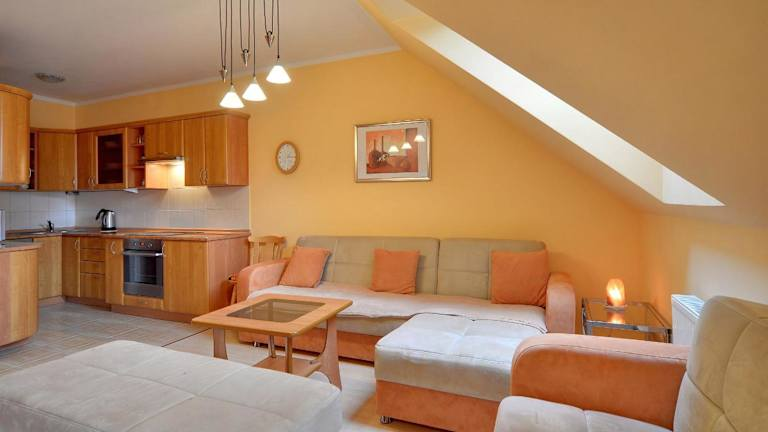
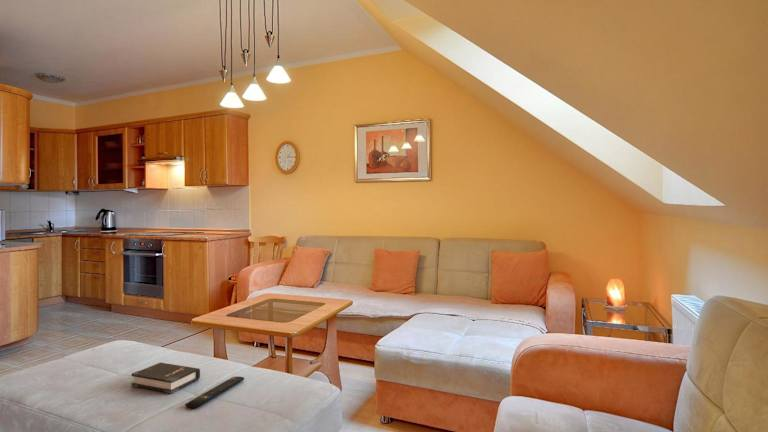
+ remote control [184,376,245,410]
+ hardback book [130,362,201,395]
